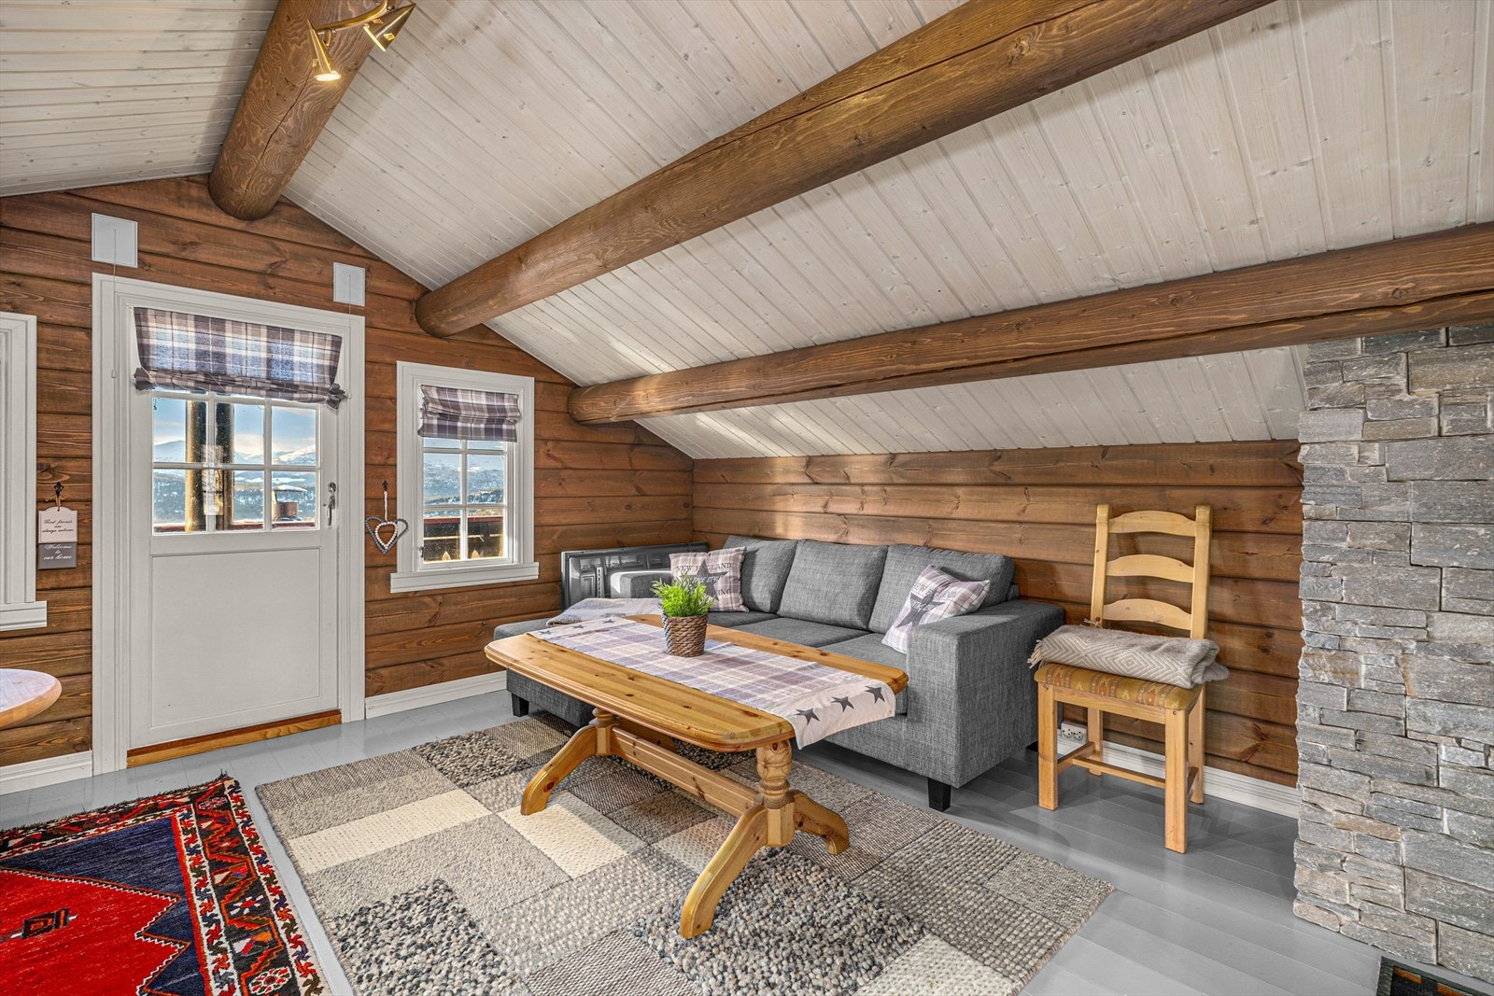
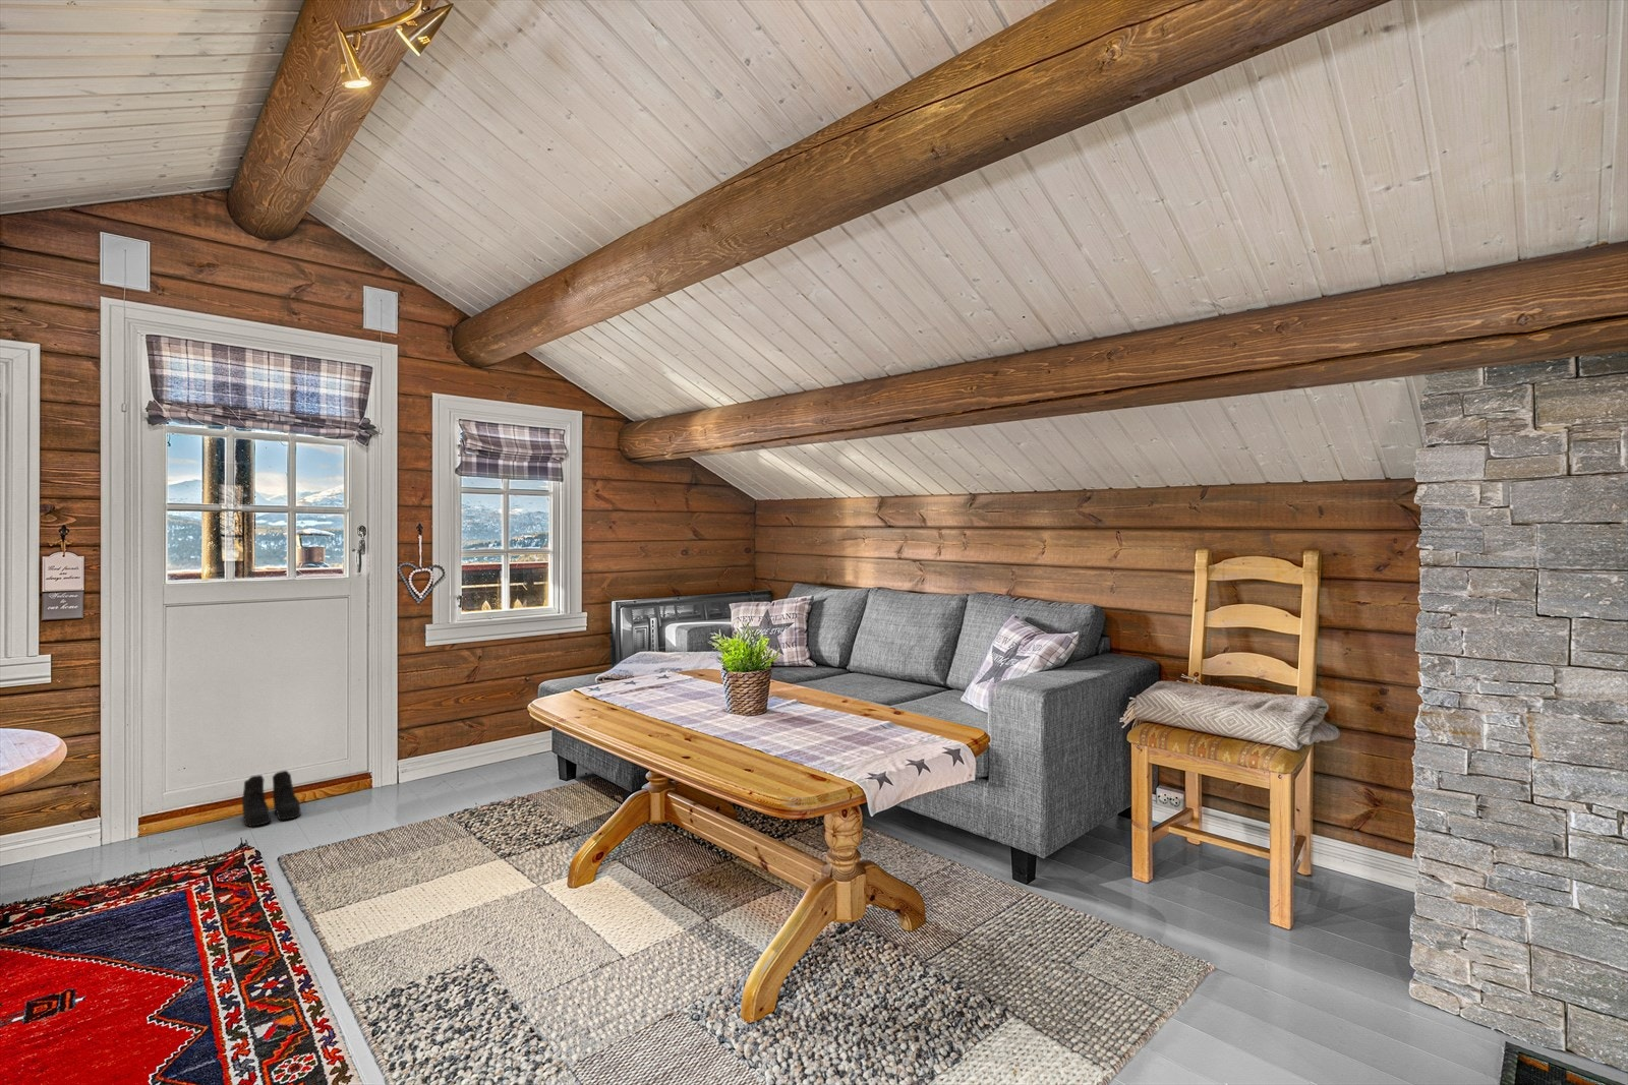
+ boots [241,770,302,828]
